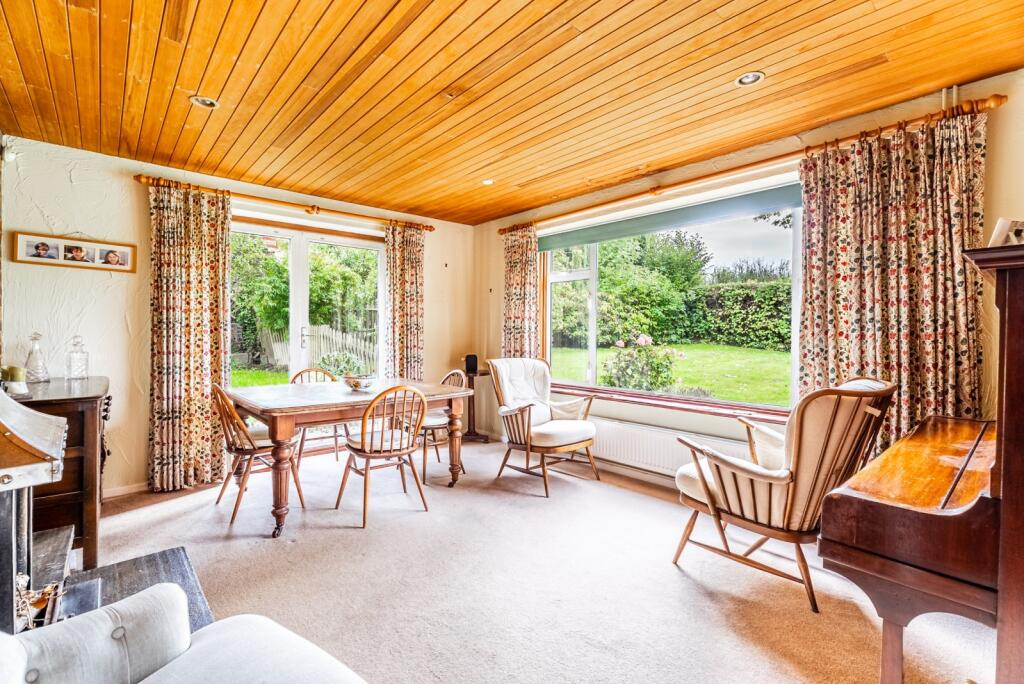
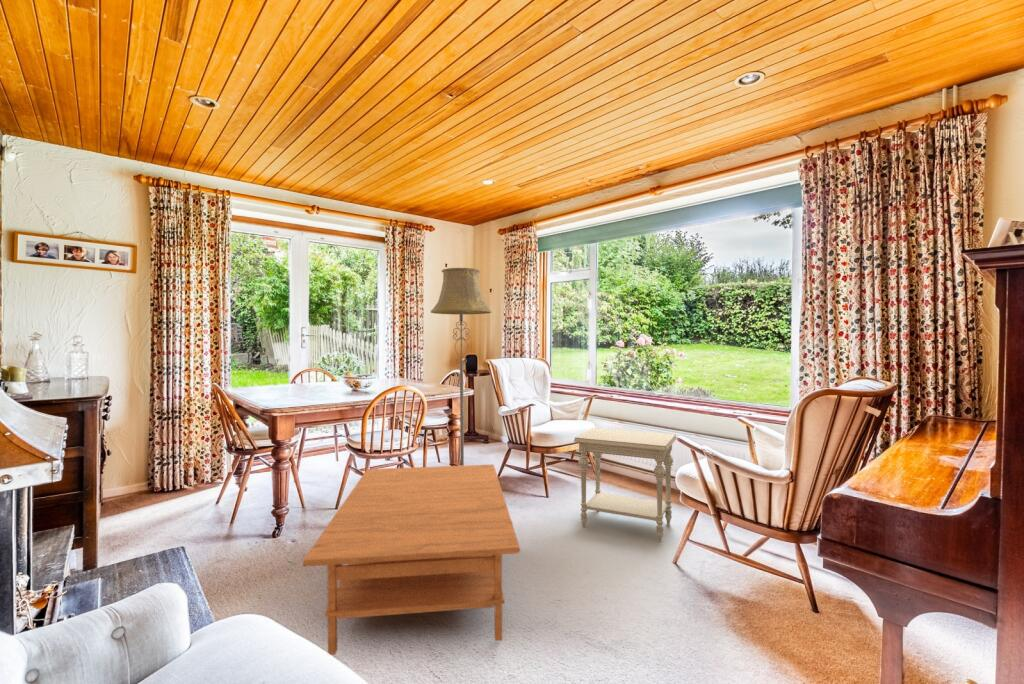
+ side table [573,427,677,543]
+ coffee table [302,463,521,656]
+ floor lamp [430,267,493,466]
